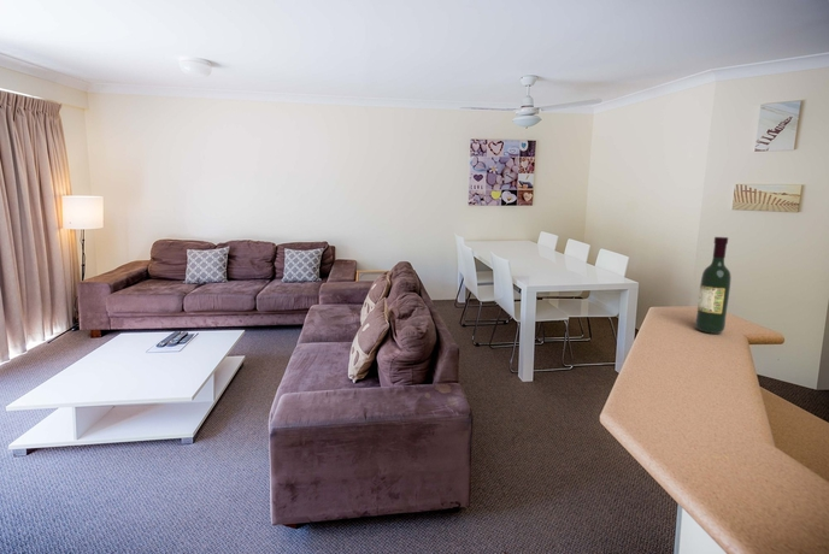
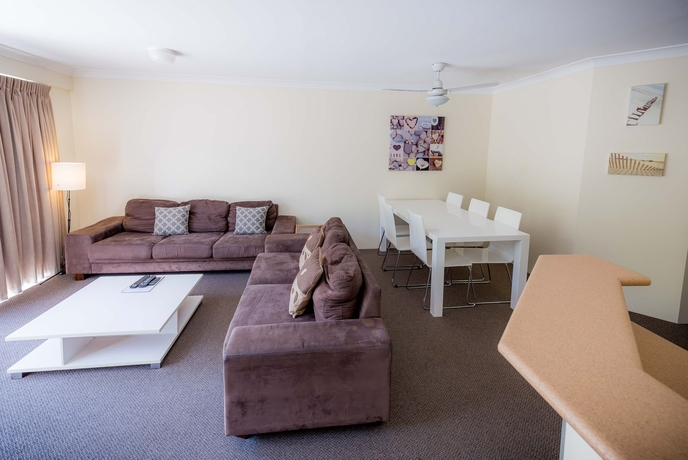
- wine bottle [694,236,733,335]
